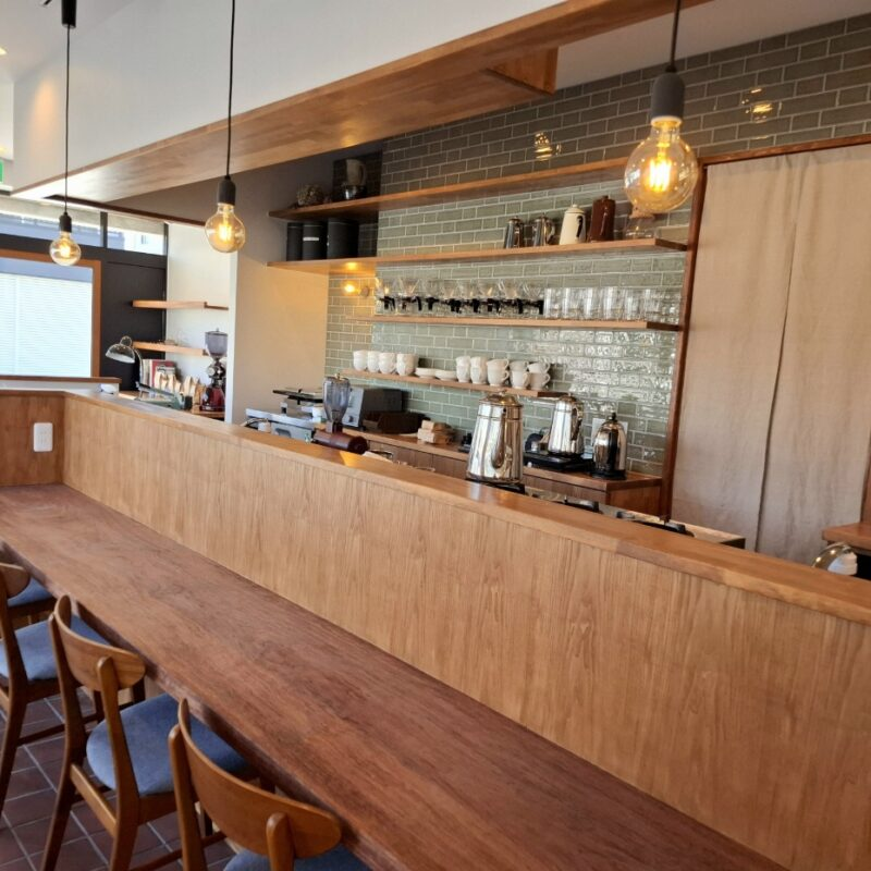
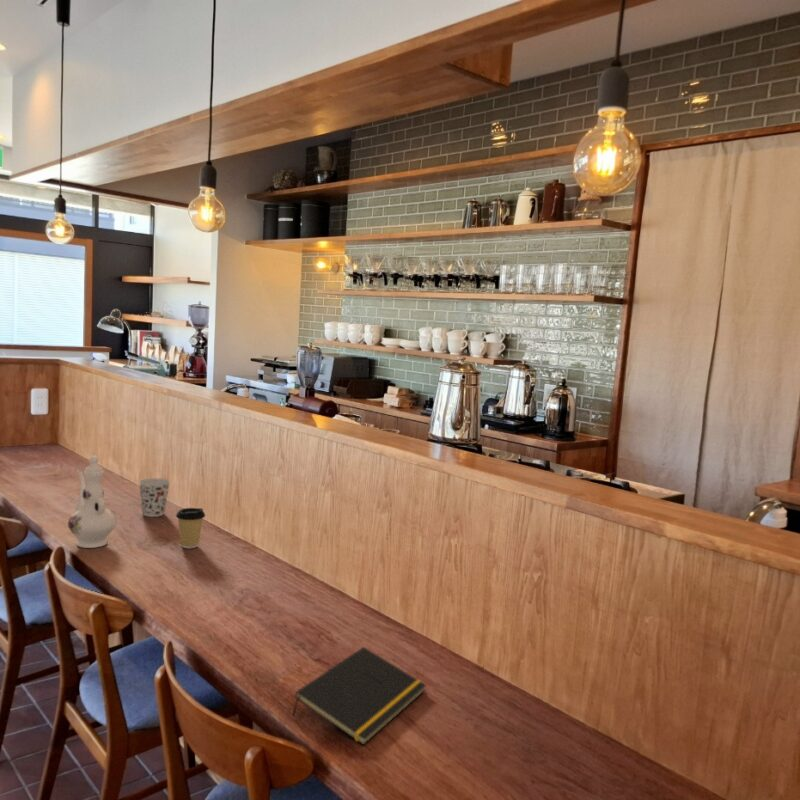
+ coffee cup [175,507,206,549]
+ chinaware [67,455,118,549]
+ cup [138,477,171,518]
+ notepad [291,646,427,746]
